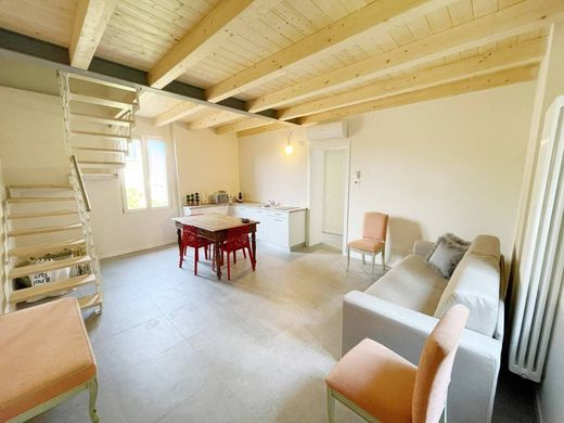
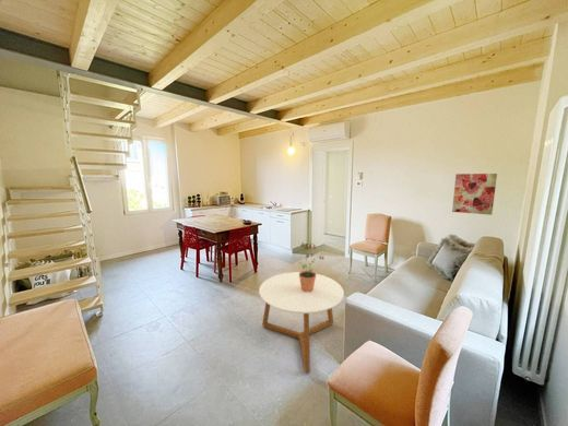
+ potted plant [298,242,326,292]
+ coffee table [258,271,345,374]
+ wall art [451,173,498,216]
